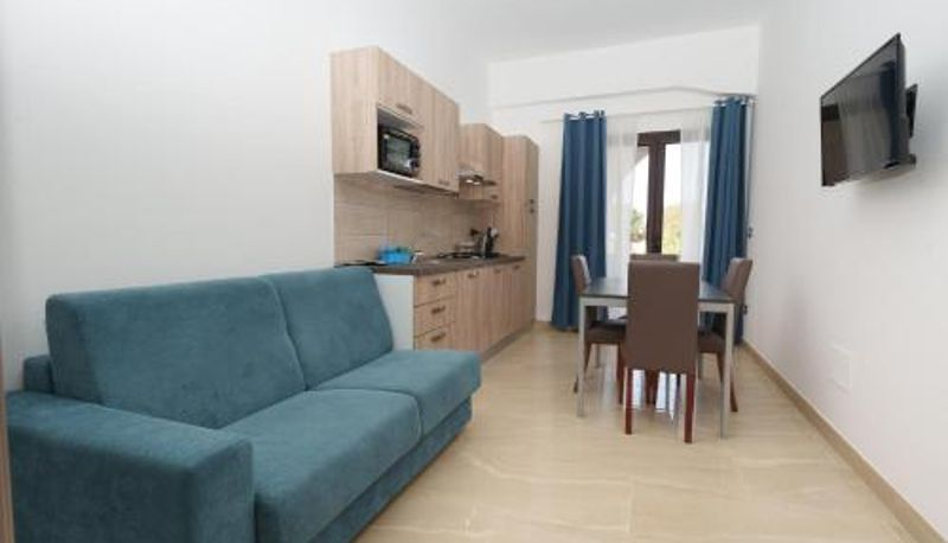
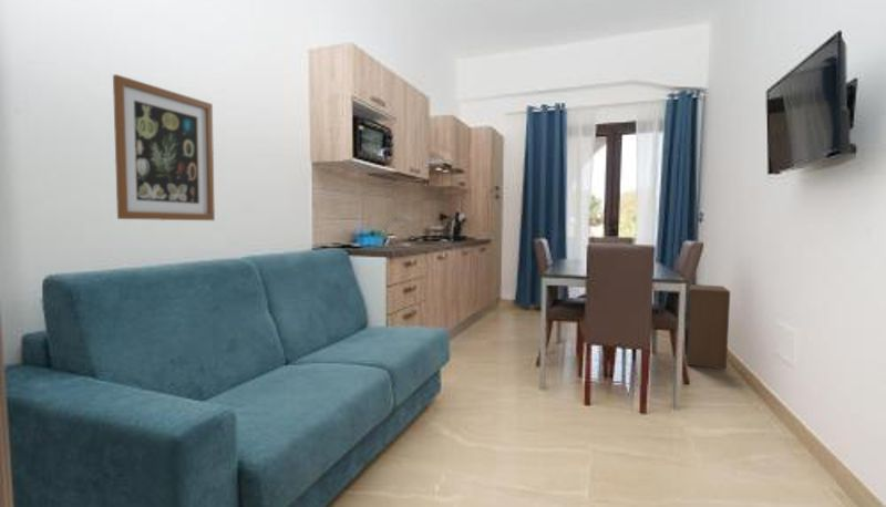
+ speaker [683,283,731,370]
+ wall art [112,73,216,221]
